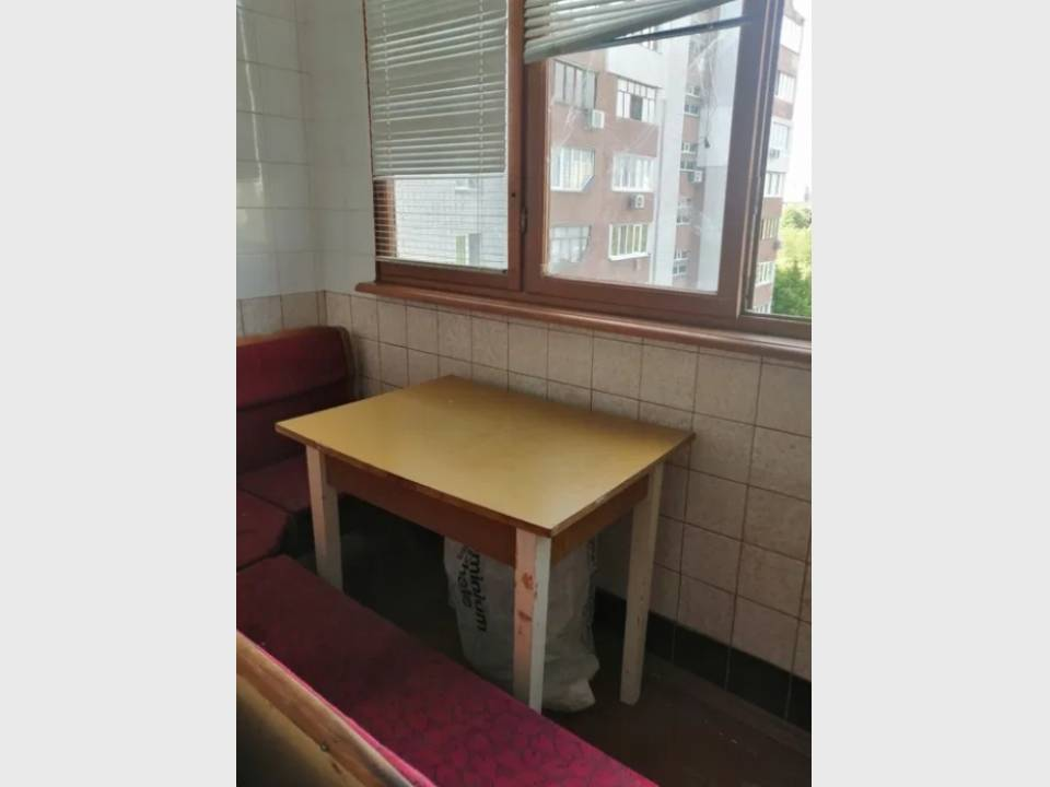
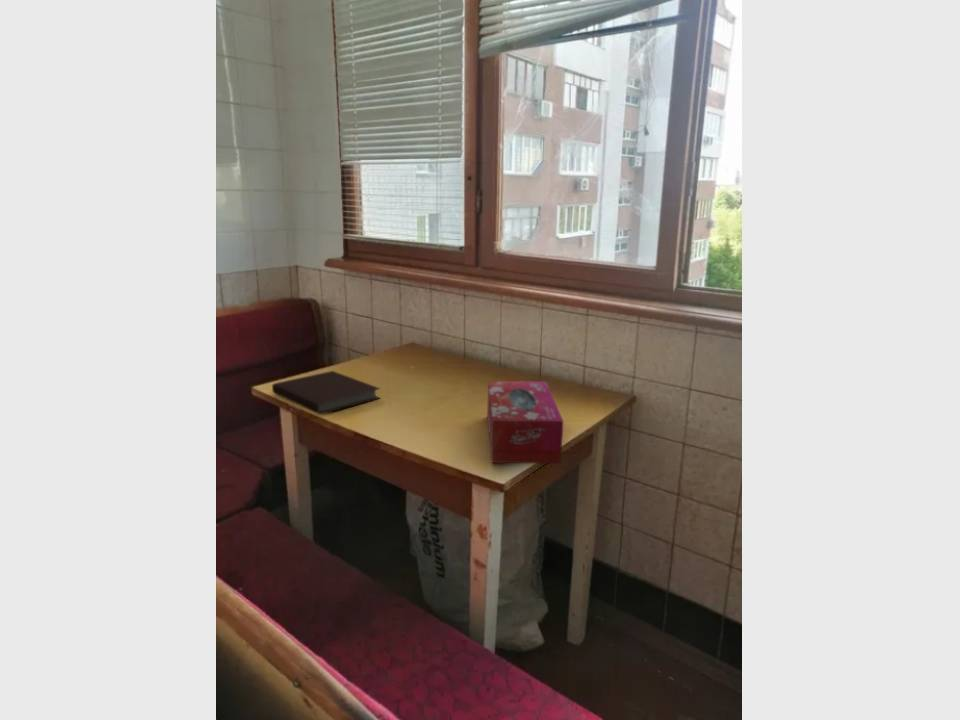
+ notebook [271,370,382,415]
+ tissue box [486,380,564,465]
